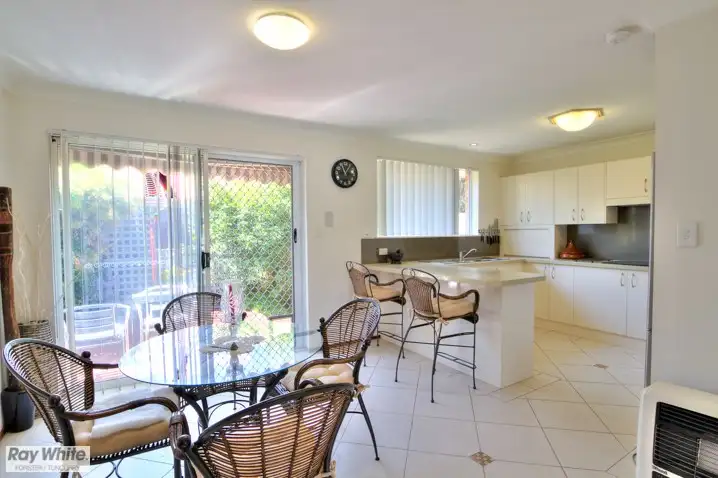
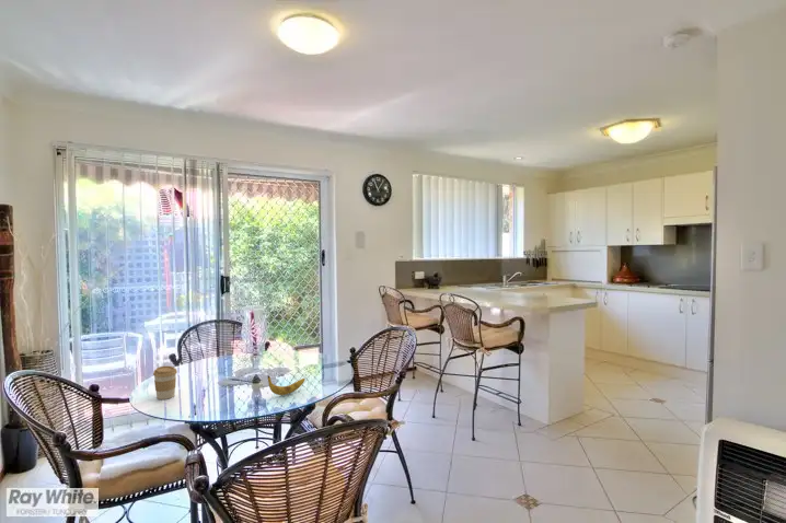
+ banana [267,374,307,396]
+ coffee cup [152,365,178,400]
